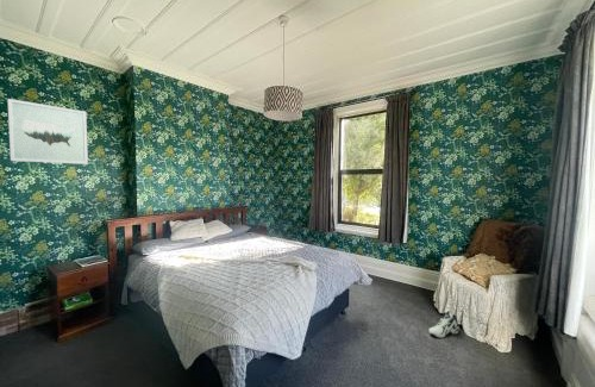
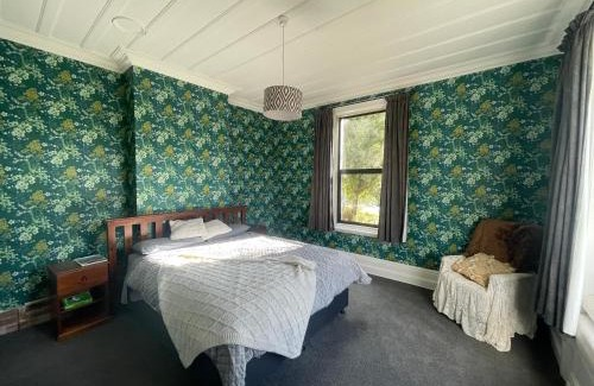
- wall art [6,98,89,166]
- sneaker [427,310,461,338]
